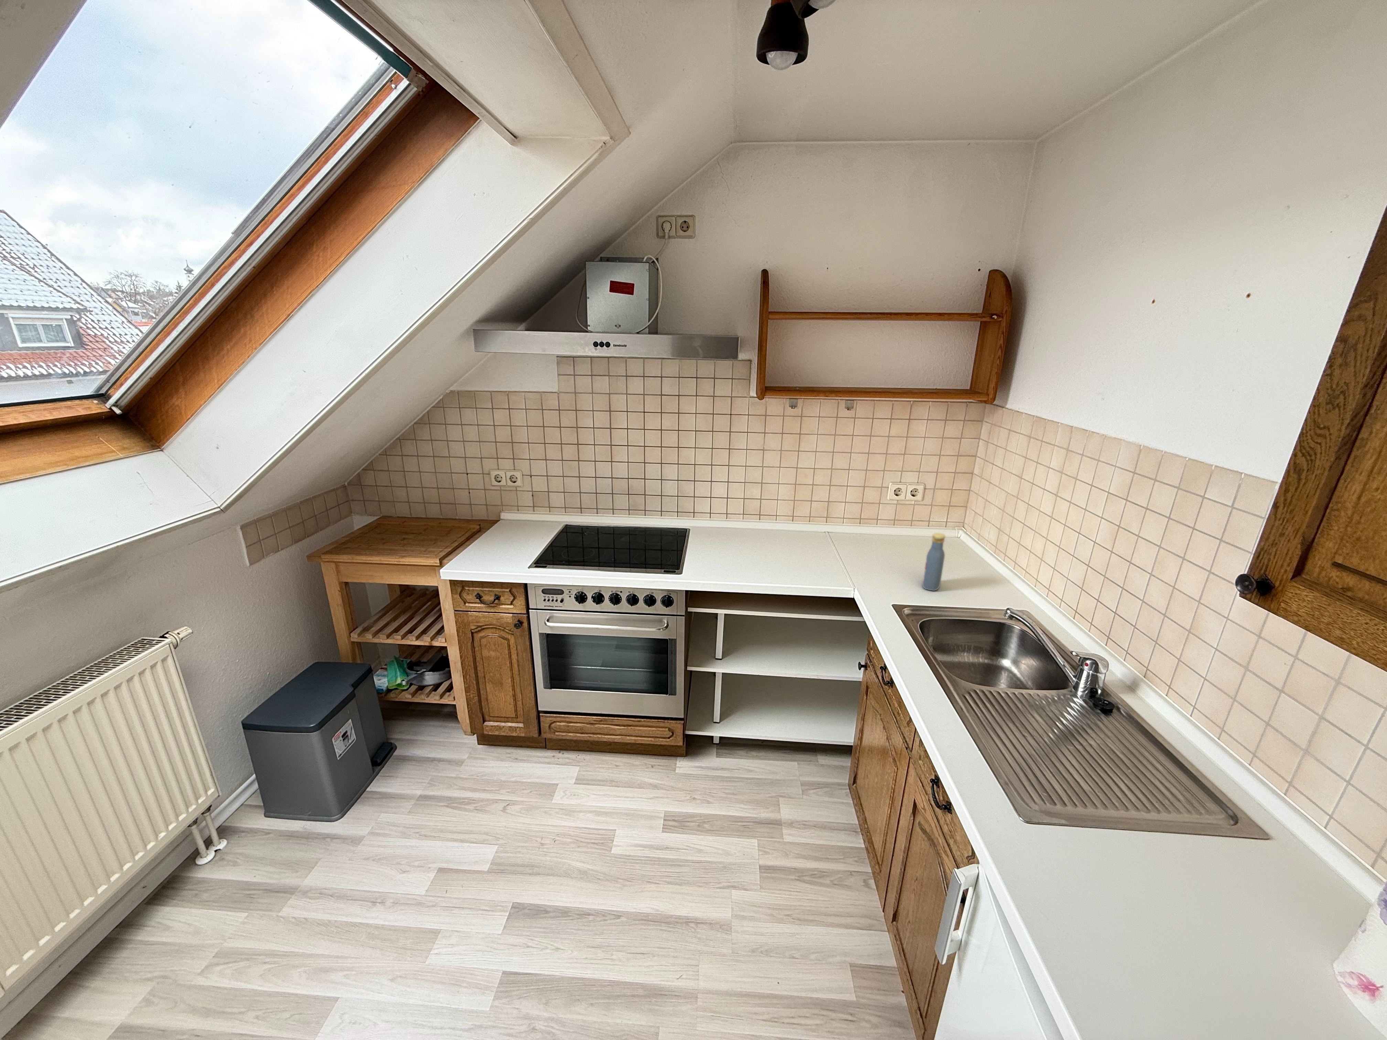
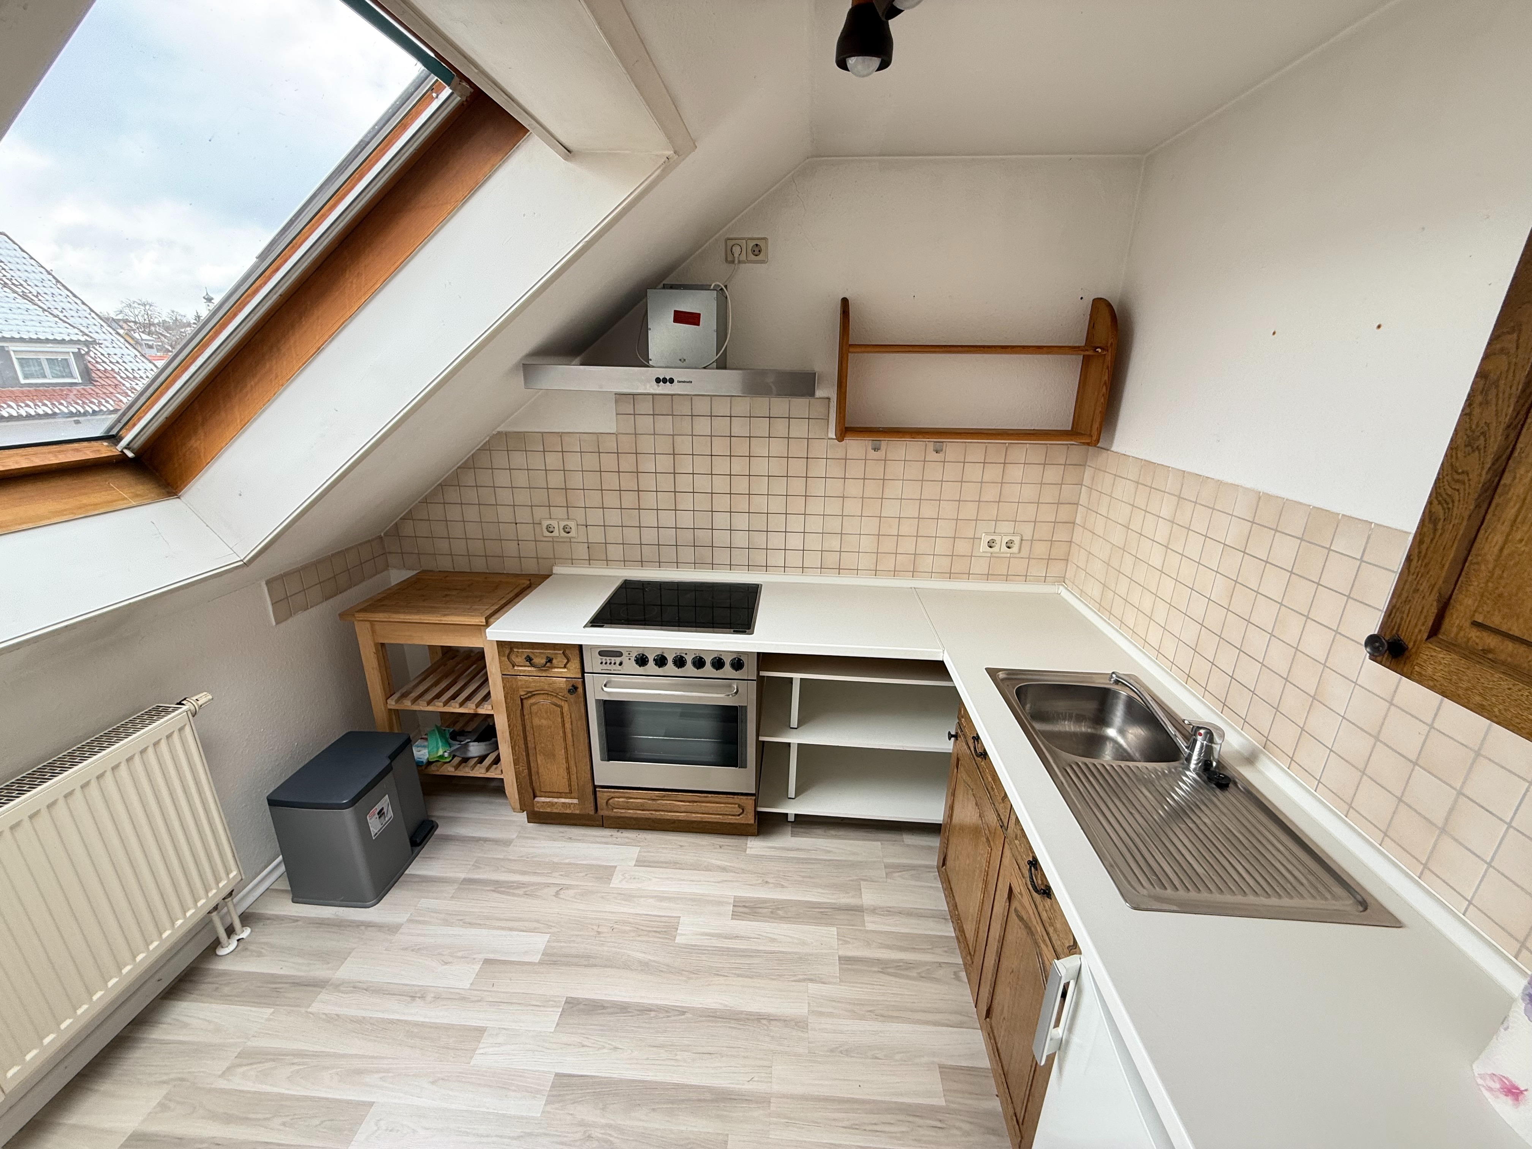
- vodka [922,533,946,591]
